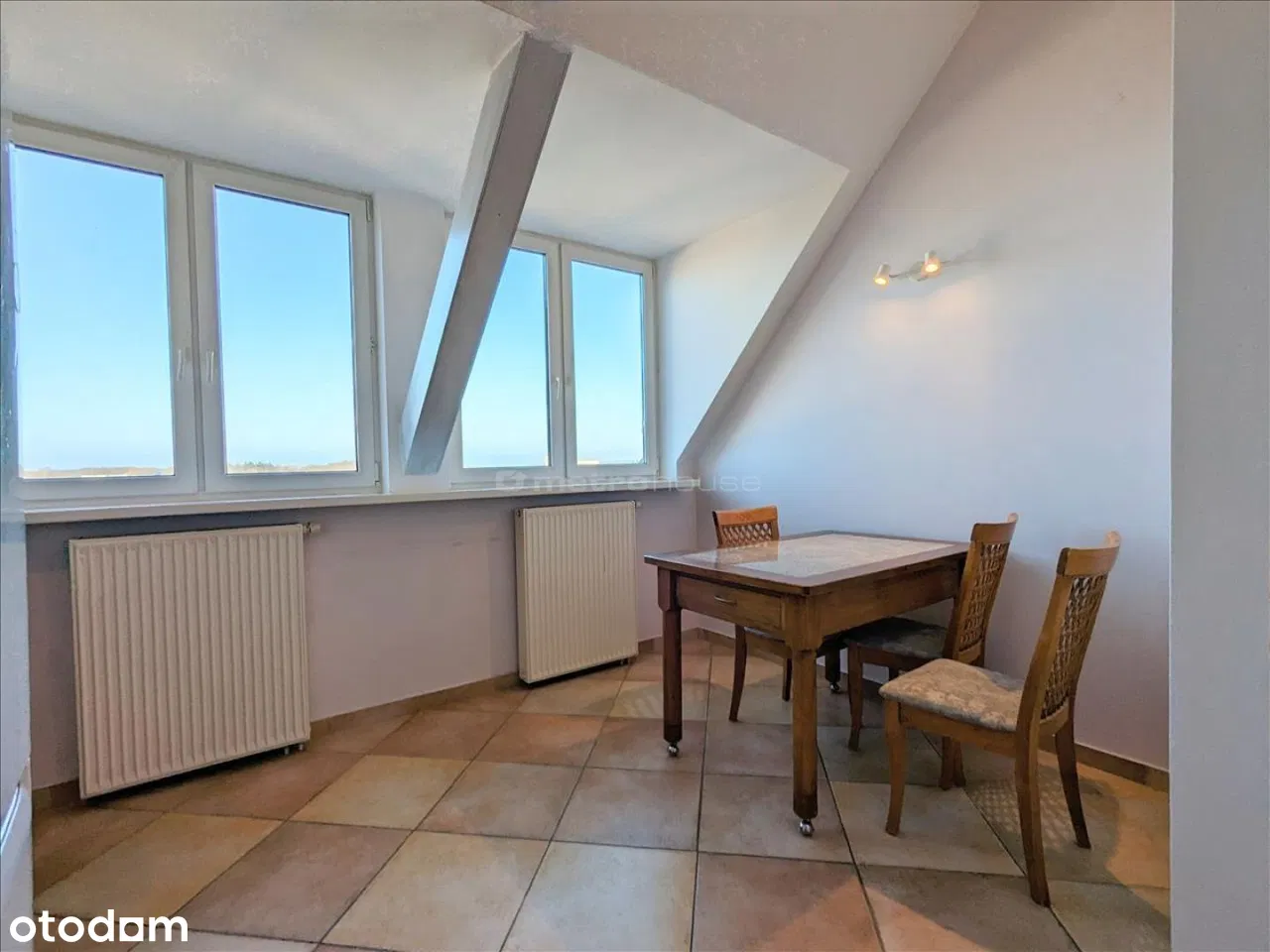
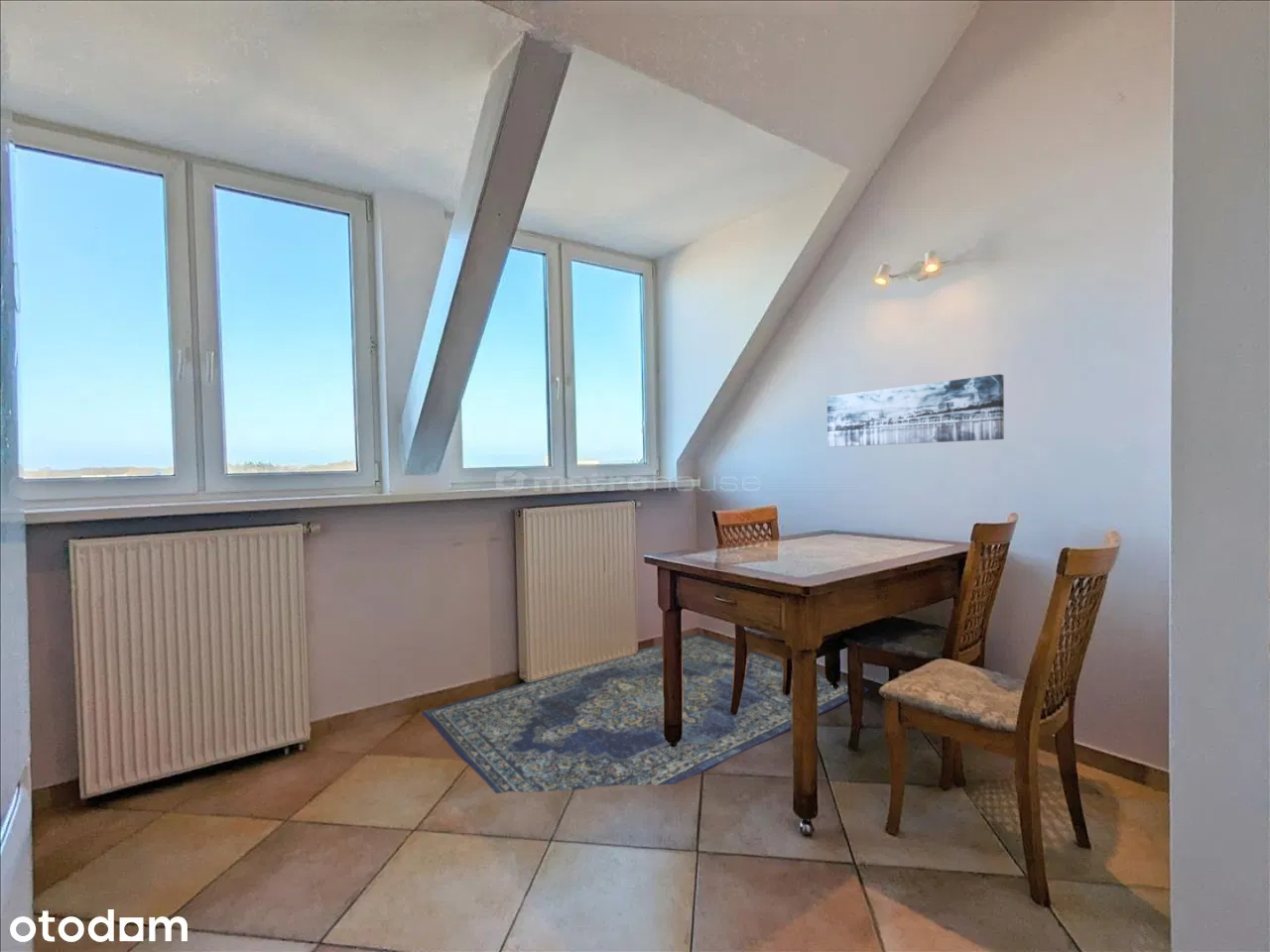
+ rug [421,633,870,794]
+ wall art [826,373,1005,448]
